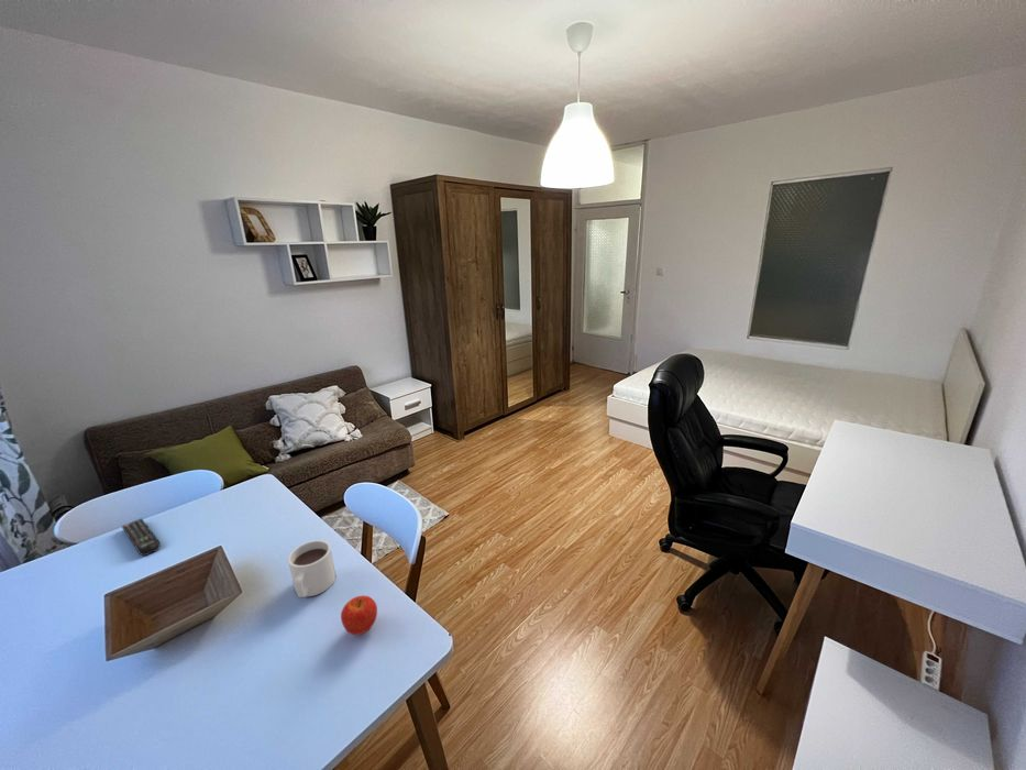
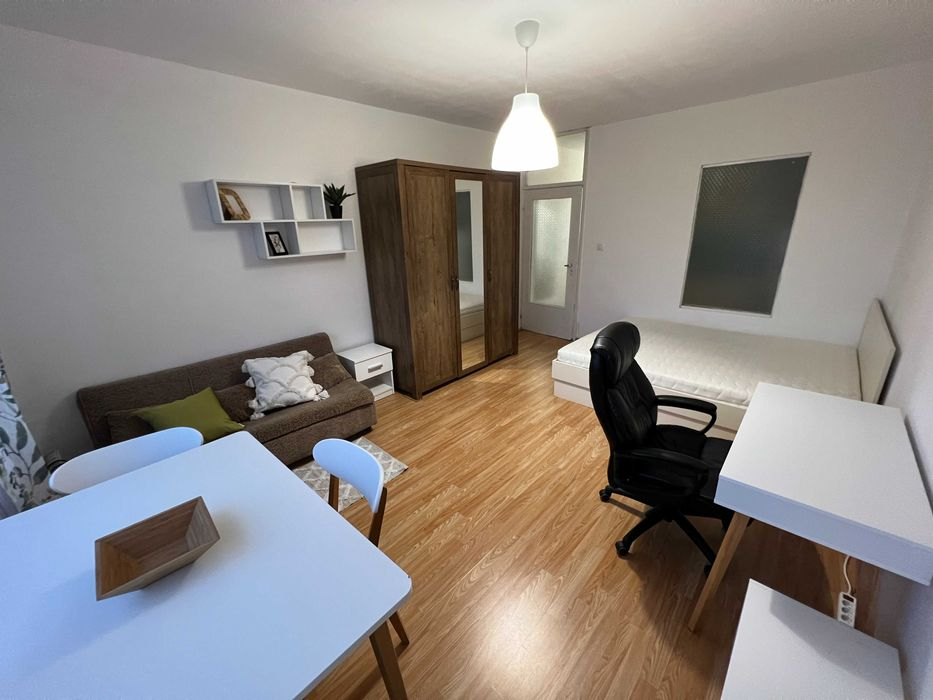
- remote control [121,517,162,557]
- fruit [340,594,378,636]
- mug [287,539,337,598]
